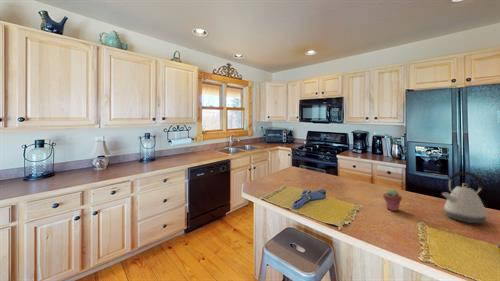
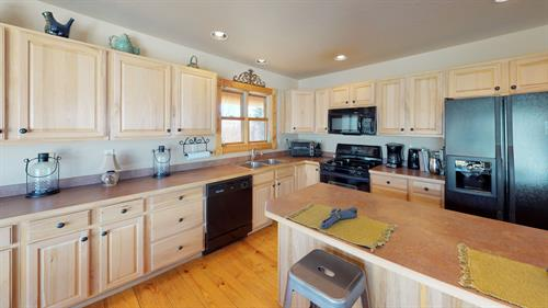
- potted succulent [382,188,403,212]
- kettle [441,171,489,224]
